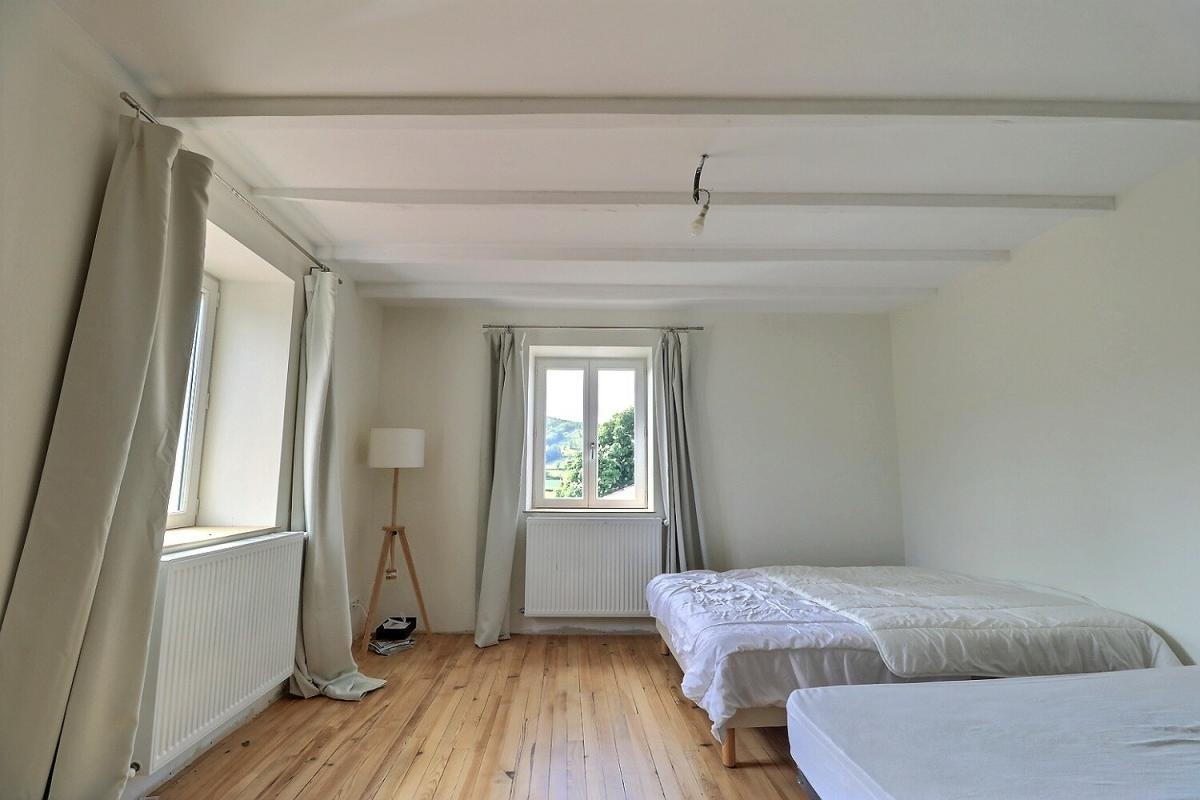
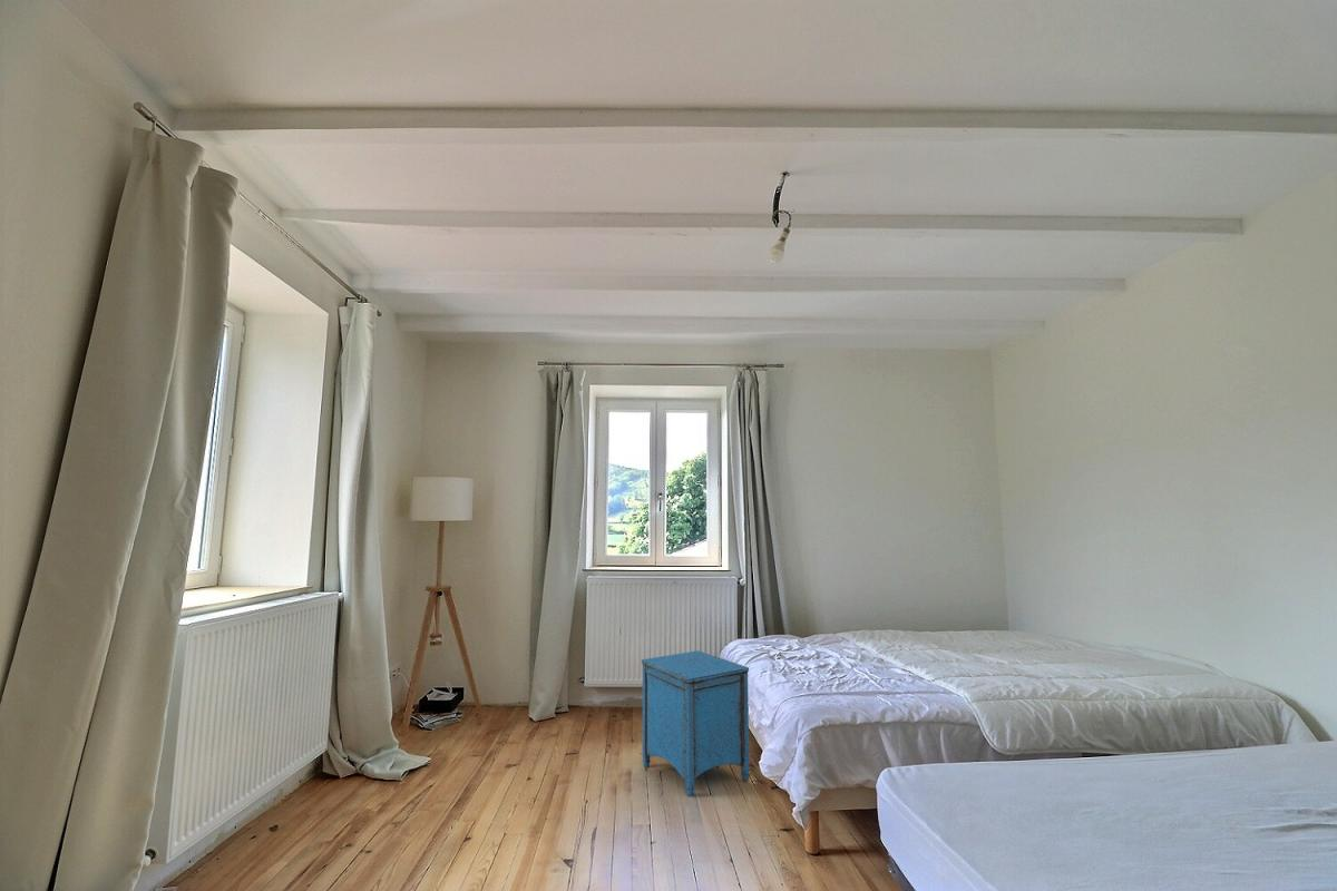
+ nightstand [641,649,750,797]
